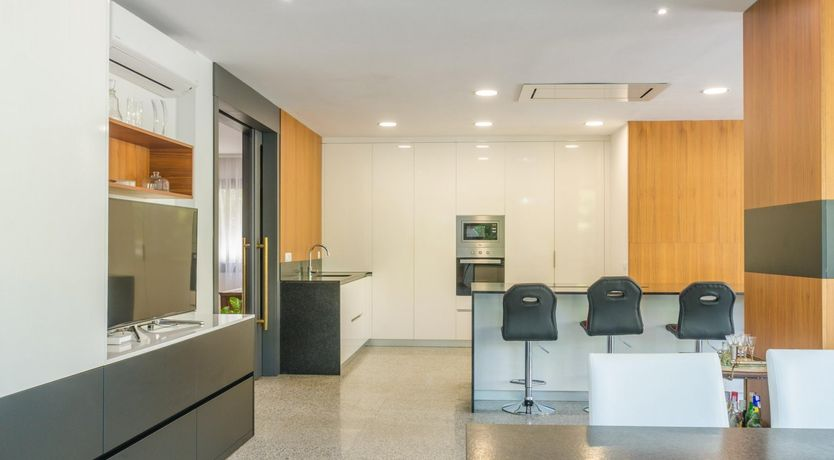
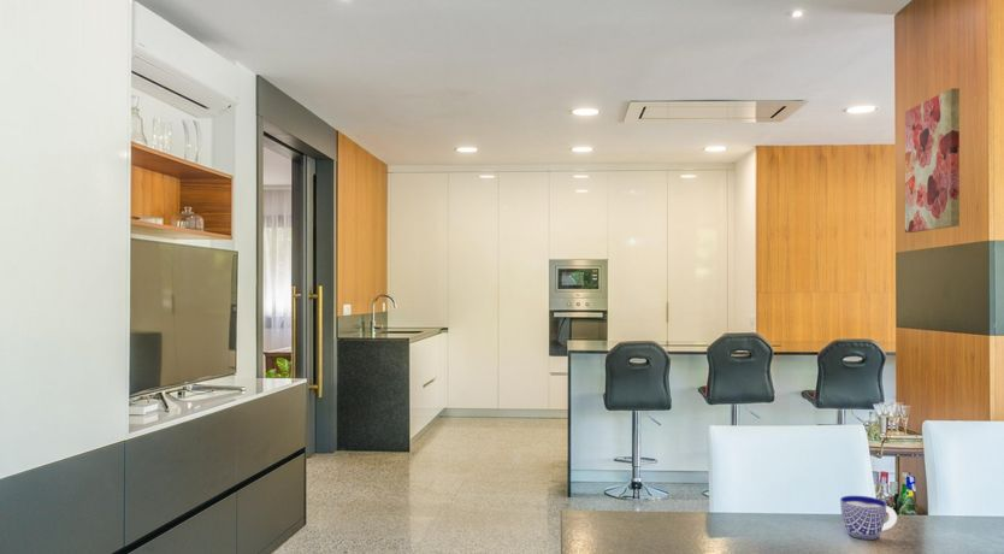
+ cup [839,495,898,541]
+ wall art [904,87,961,234]
